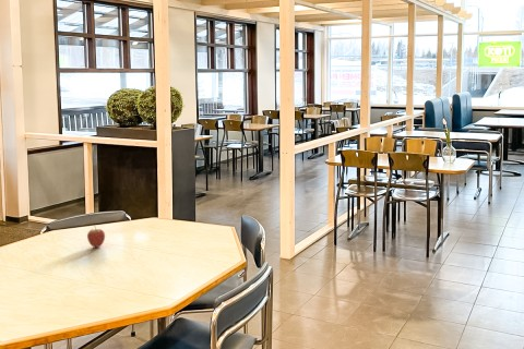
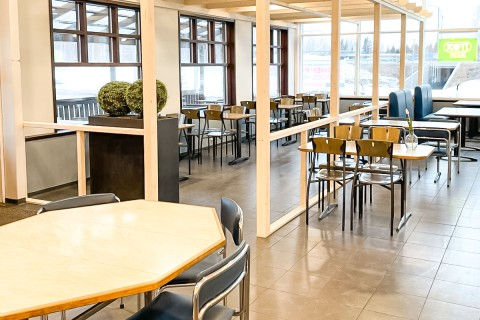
- fruit [86,226,106,249]
